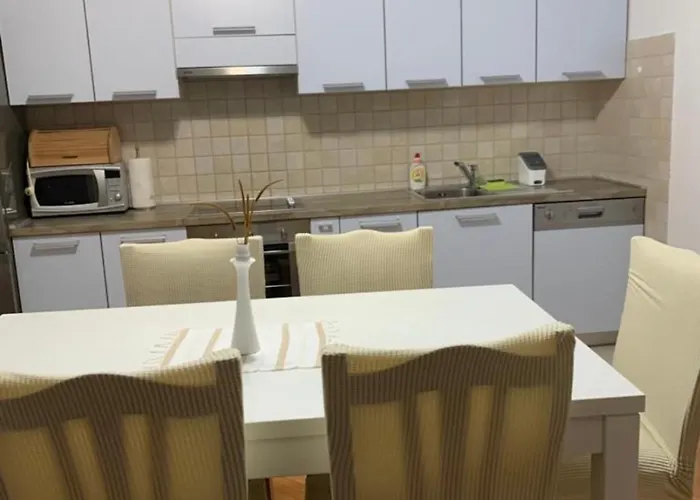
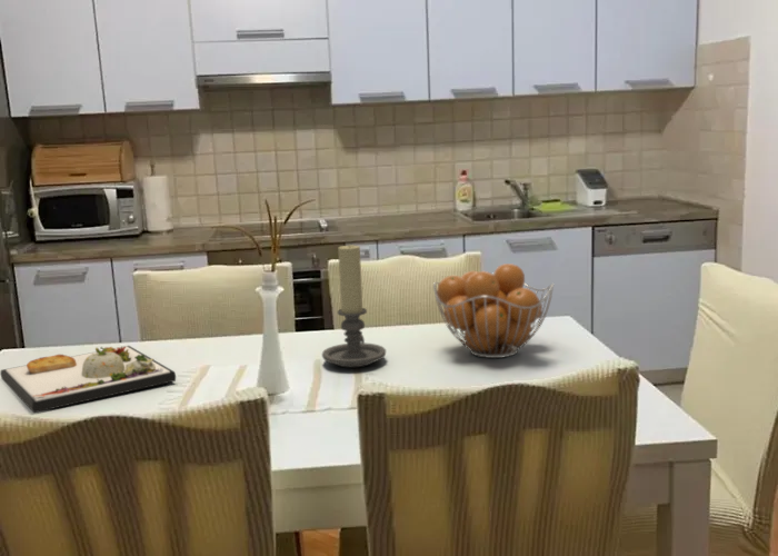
+ candle holder [321,242,387,368]
+ fruit basket [432,262,555,359]
+ dinner plate [0,345,177,414]
